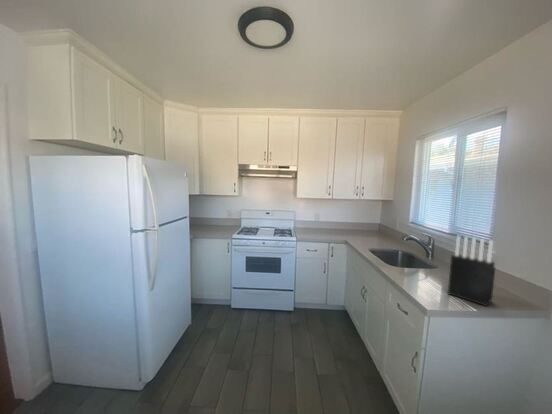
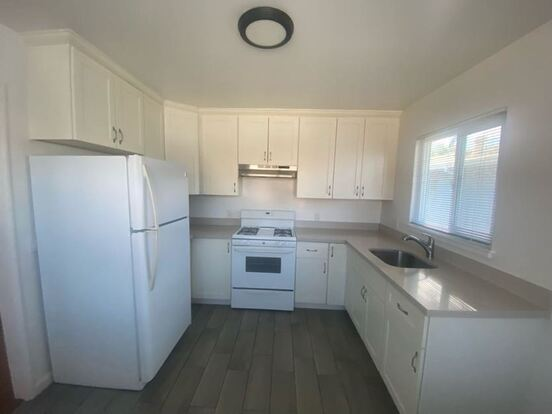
- knife block [447,235,497,308]
